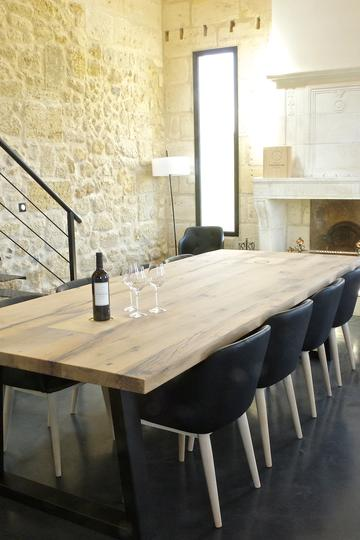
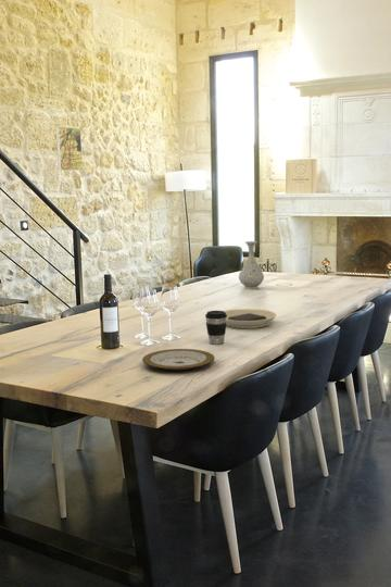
+ plate [224,308,277,329]
+ coffee cup [204,310,227,346]
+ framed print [55,126,84,172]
+ plate [141,348,215,372]
+ vase [238,240,265,290]
